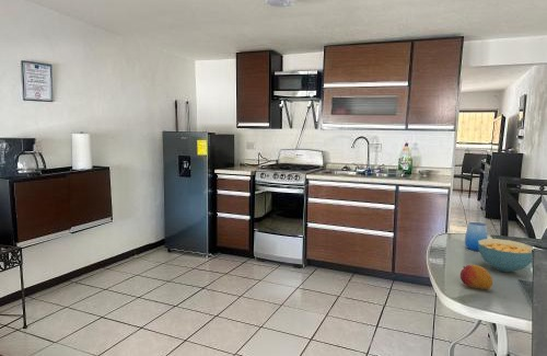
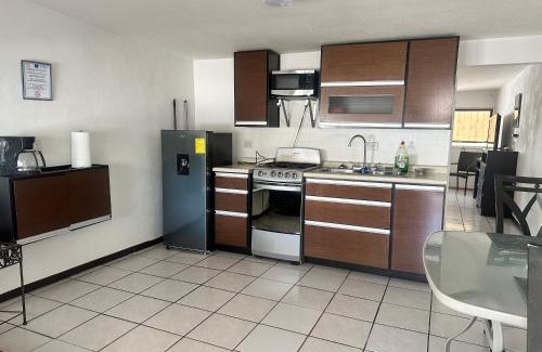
- fruit [459,264,493,290]
- cup [464,221,489,252]
- cereal bowl [478,238,534,273]
